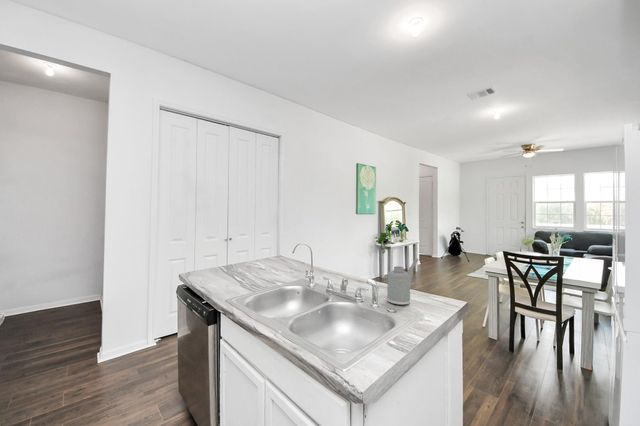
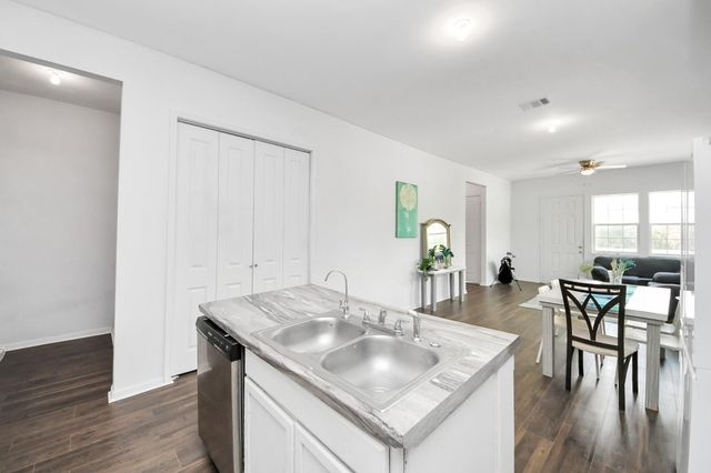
- soap dispenser [386,257,420,306]
